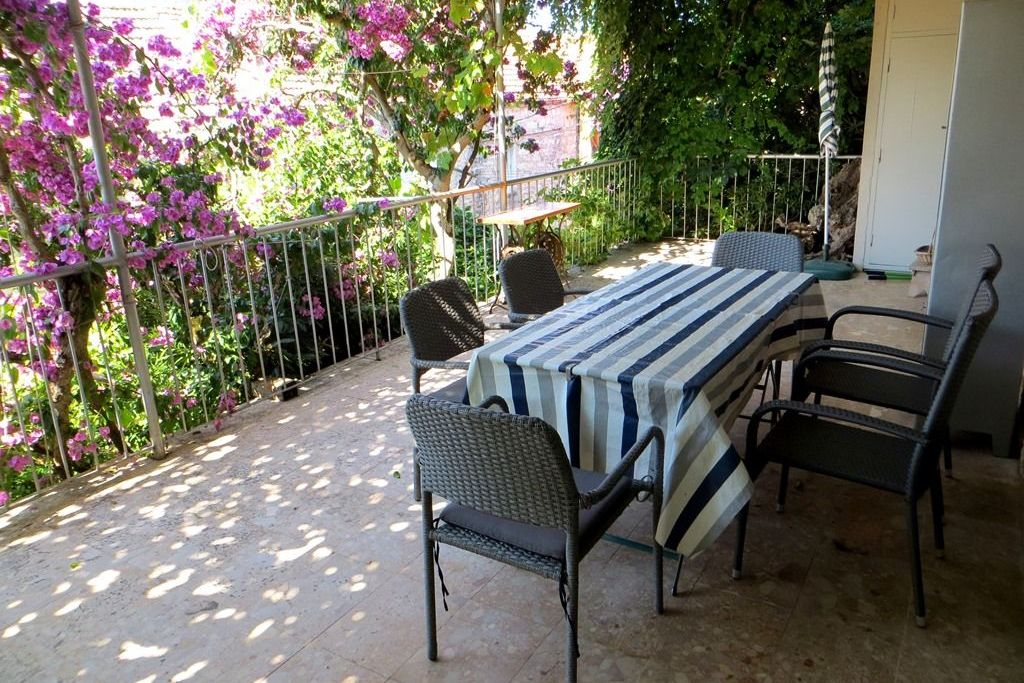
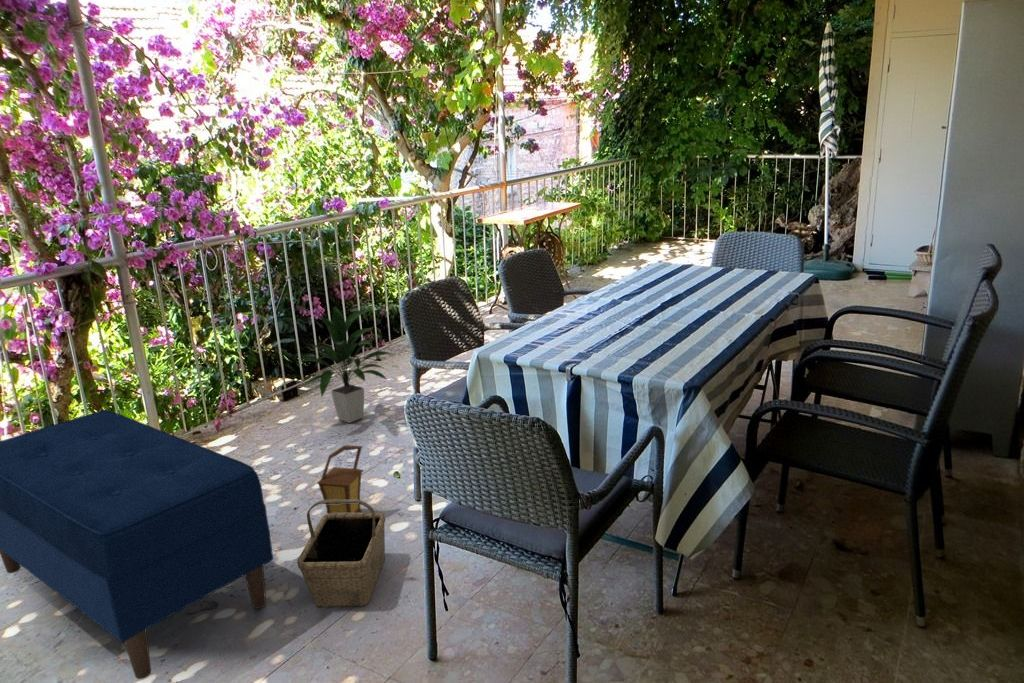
+ bench [0,409,274,680]
+ indoor plant [301,306,394,424]
+ lantern [316,444,365,514]
+ basket [296,499,386,608]
